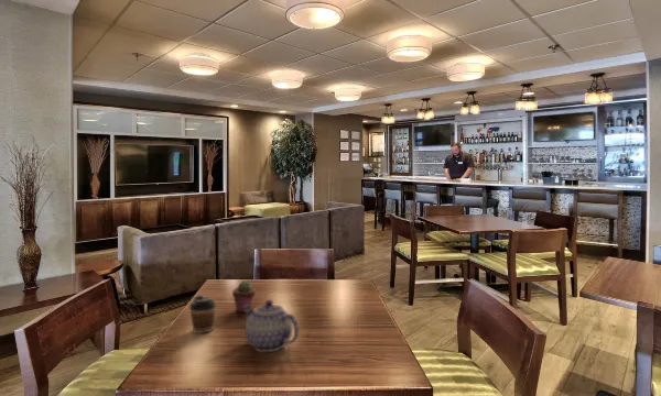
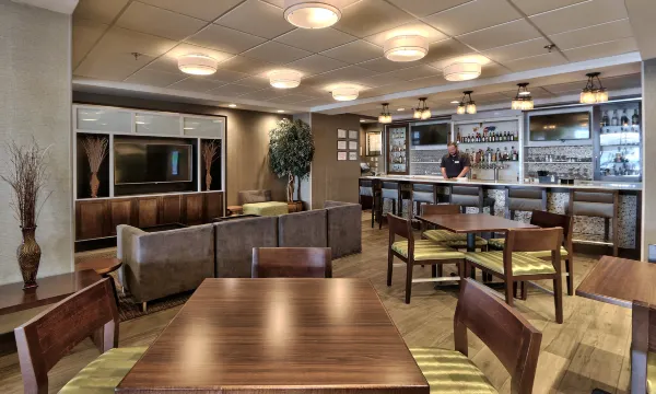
- potted succulent [231,280,257,314]
- coffee cup [188,294,217,334]
- teapot [243,299,300,353]
